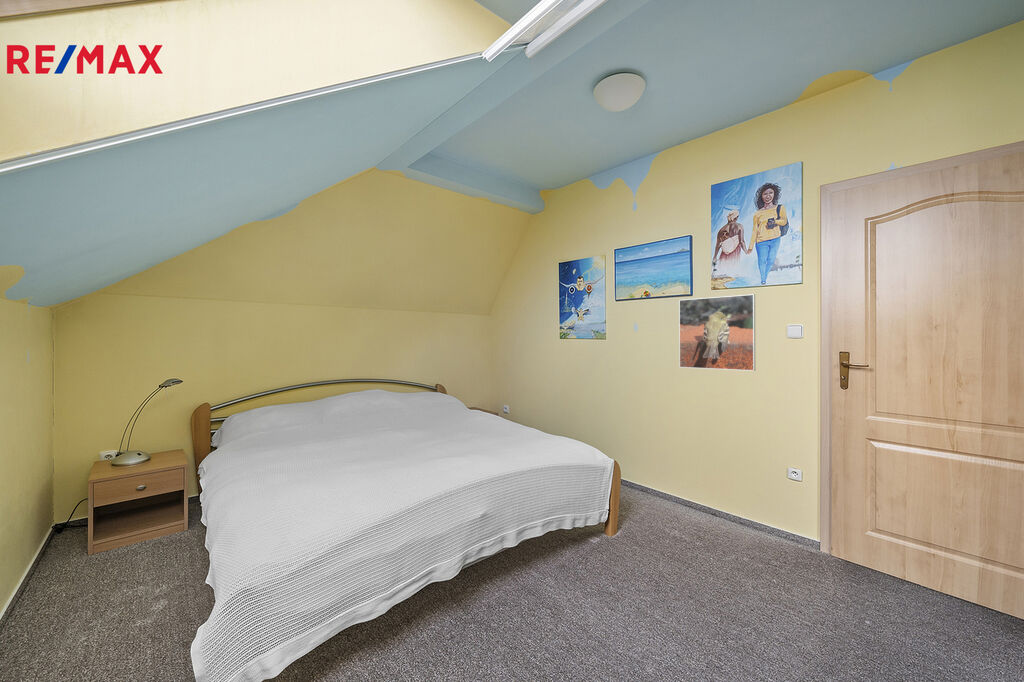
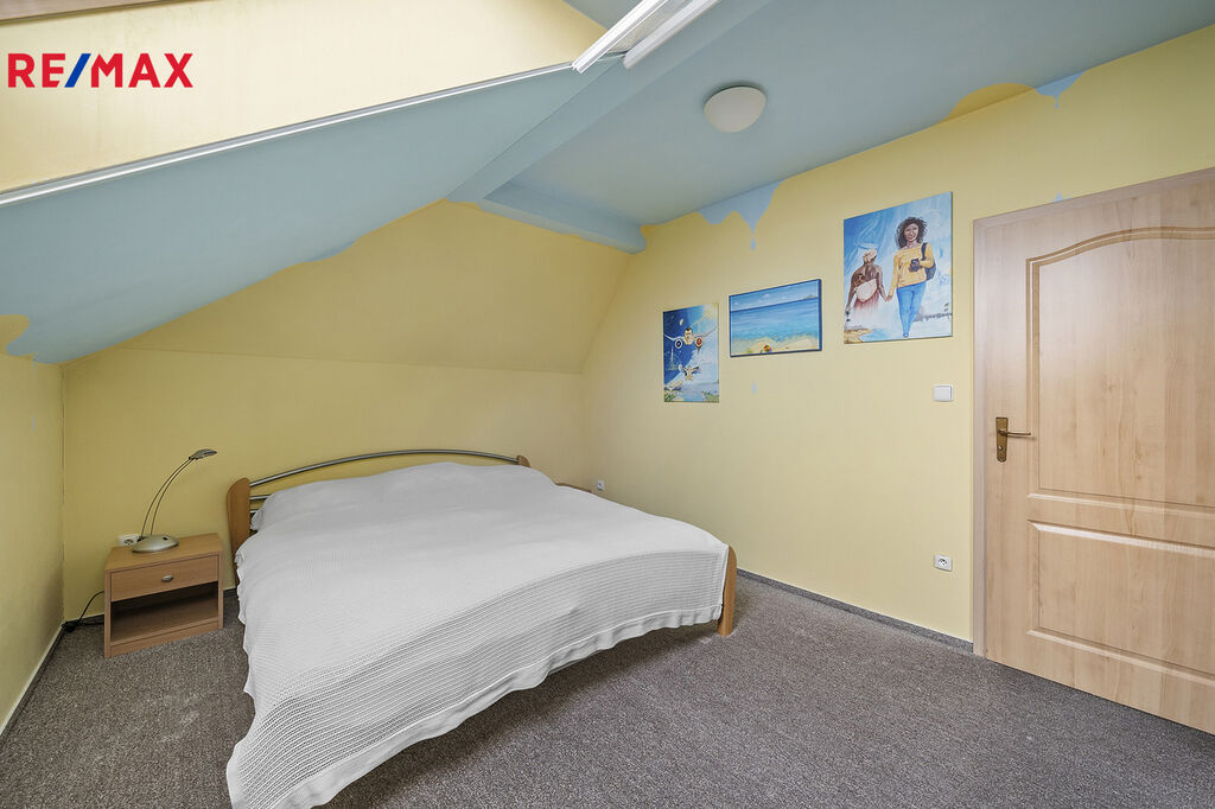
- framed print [678,293,757,372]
